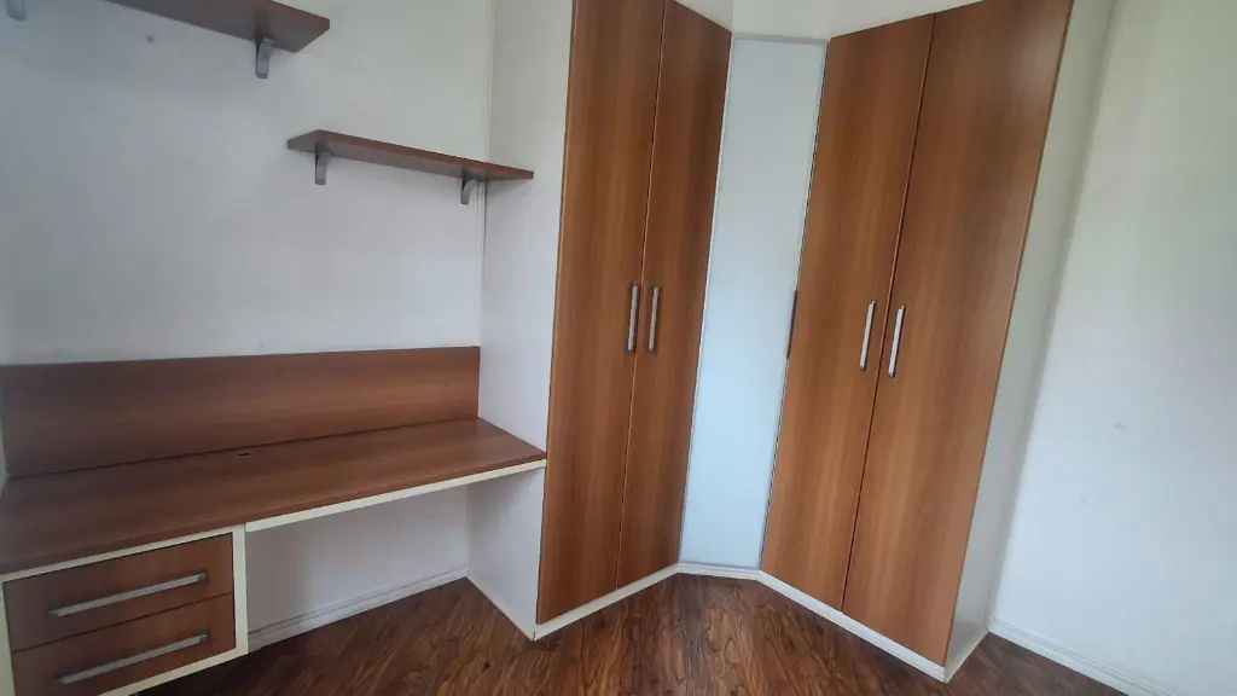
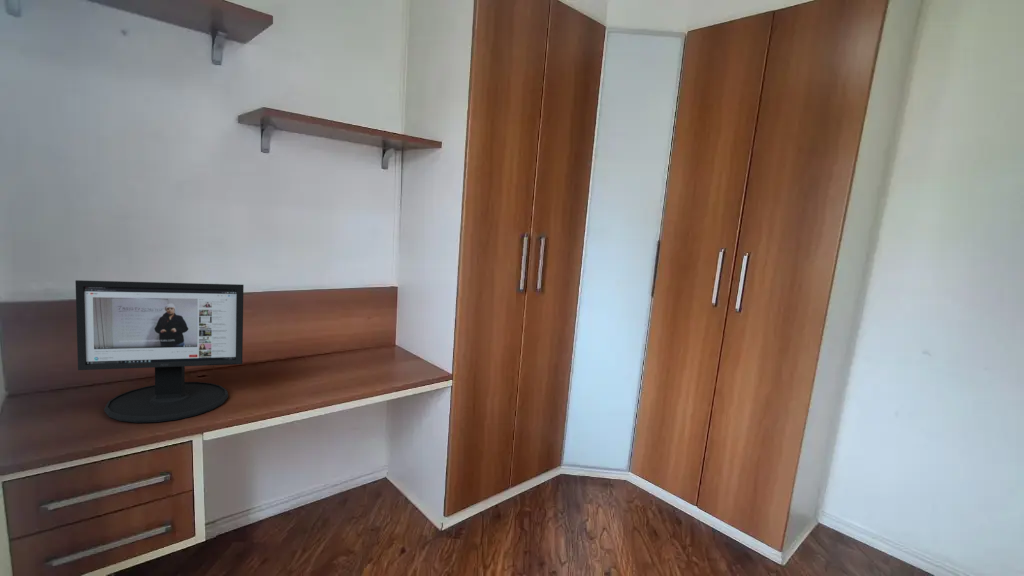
+ computer monitor [74,279,245,424]
